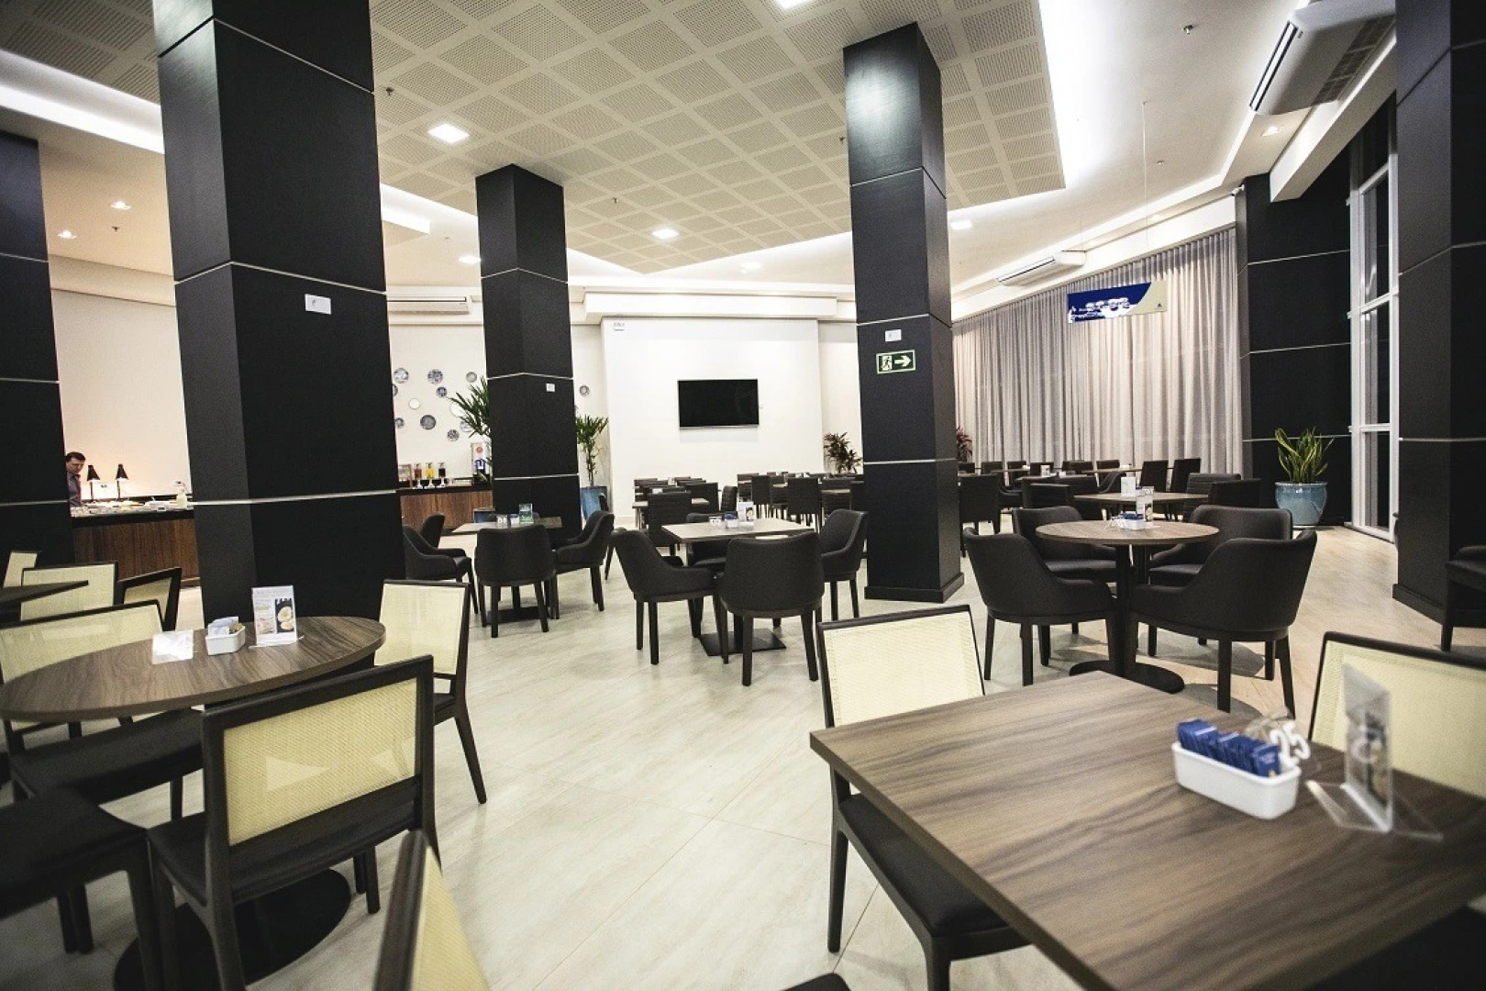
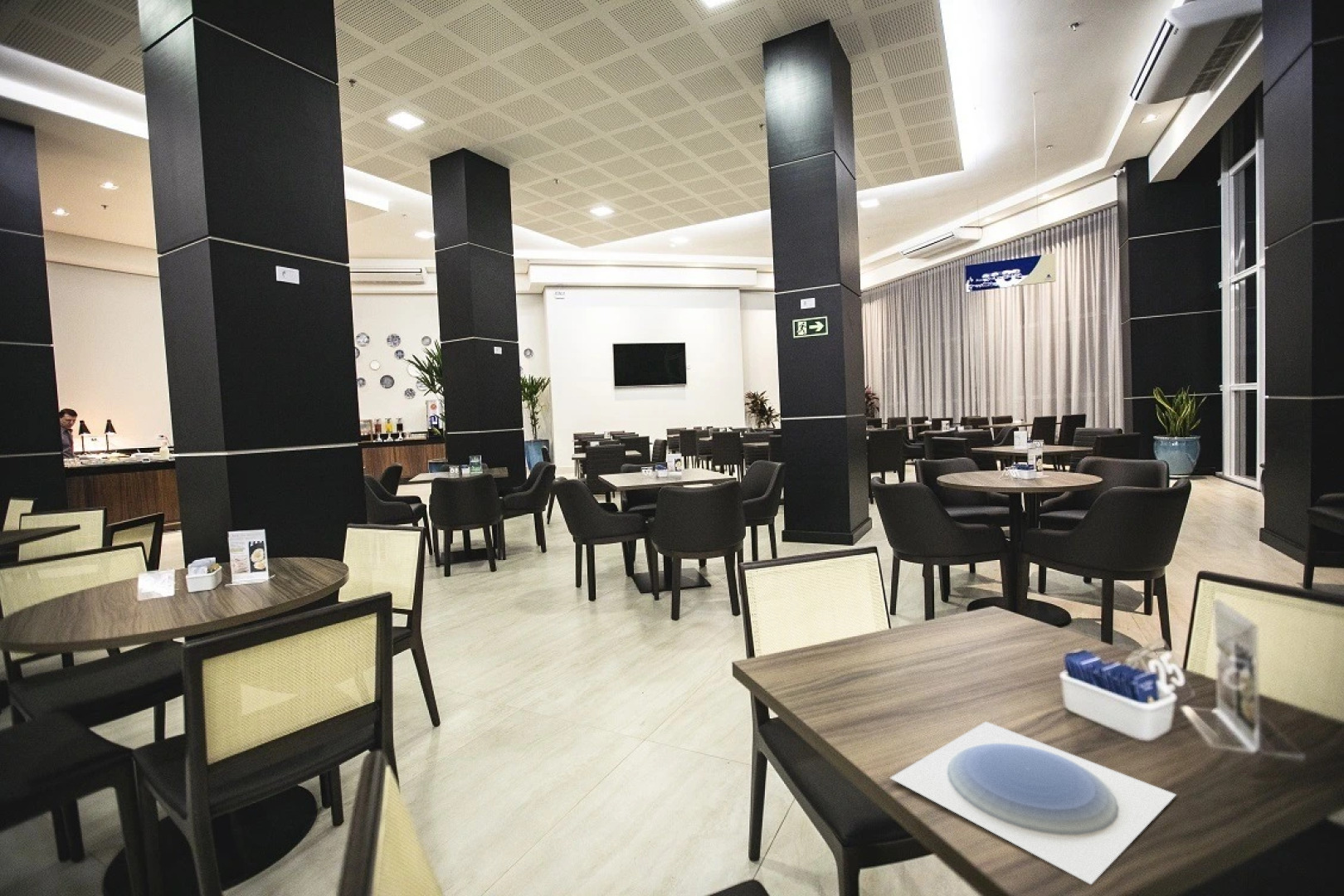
+ plate [889,721,1177,885]
